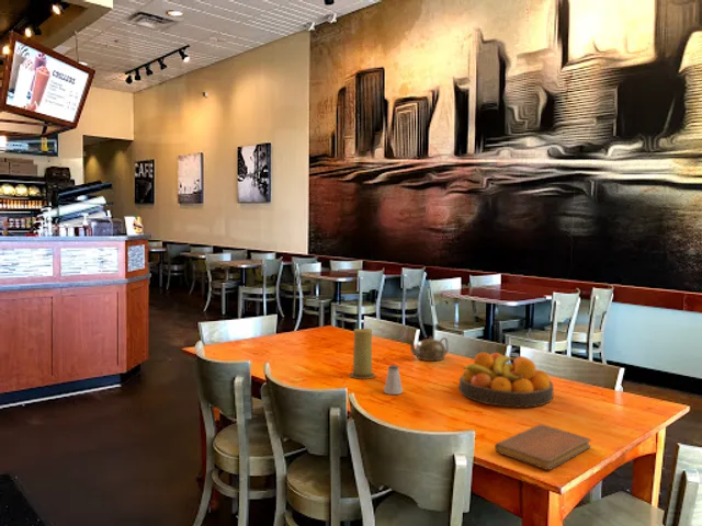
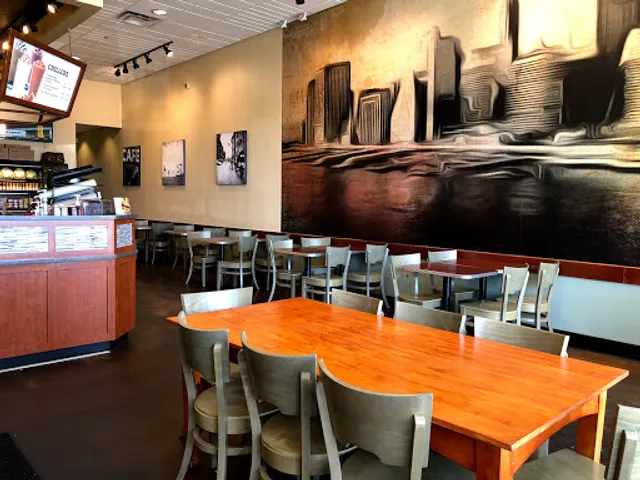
- saltshaker [383,364,404,396]
- fruit bowl [458,352,554,408]
- notebook [494,423,592,471]
- teapot [407,335,450,362]
- candle [348,328,377,380]
